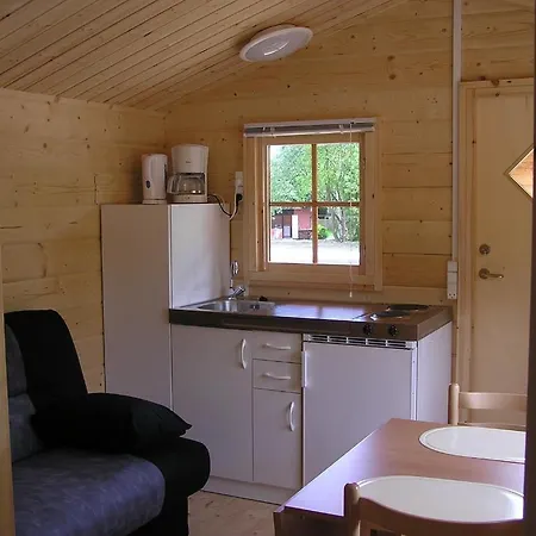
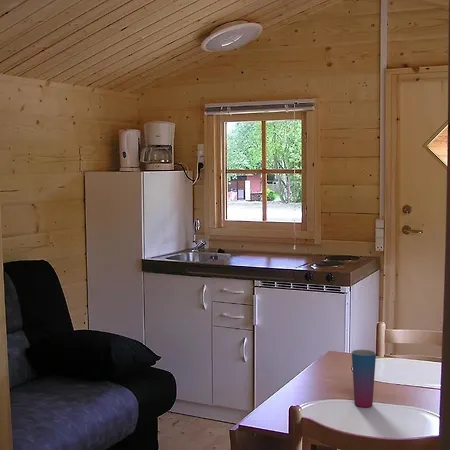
+ cup [351,349,377,408]
